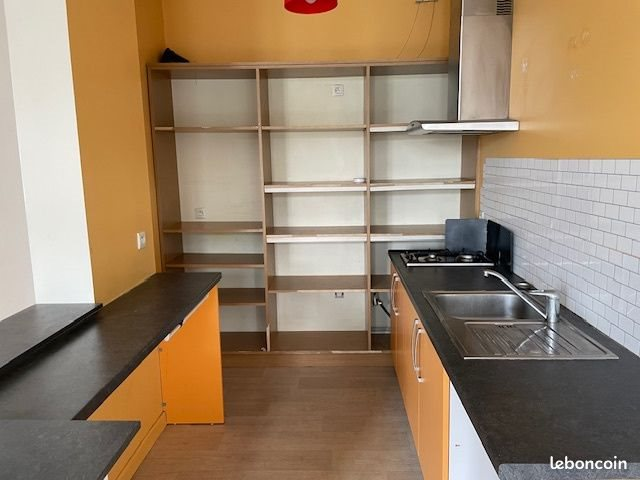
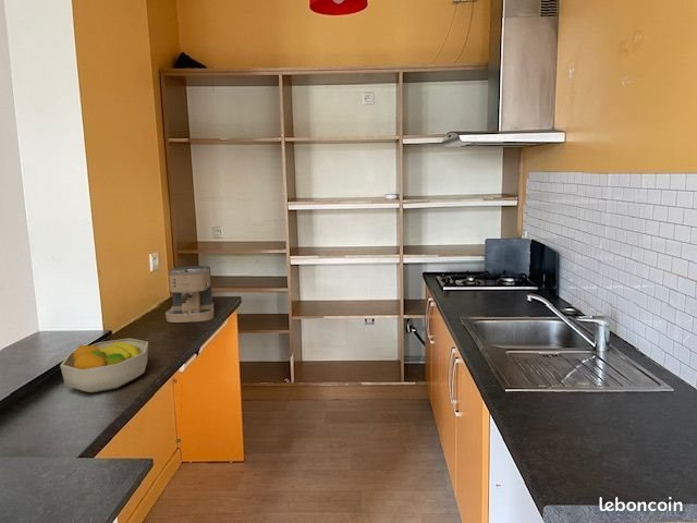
+ fruit bowl [59,337,149,393]
+ coffee maker [164,265,215,324]
